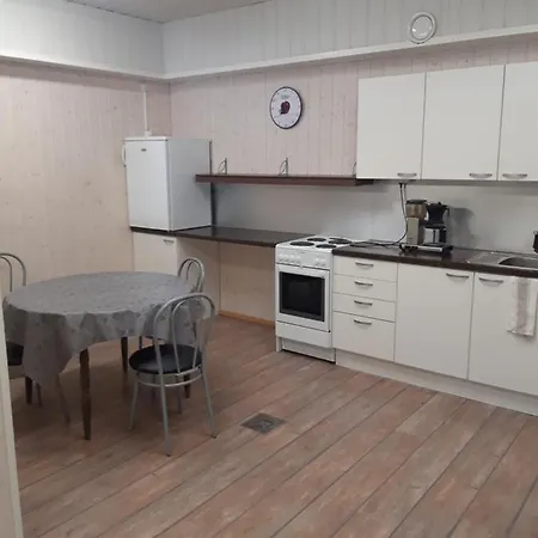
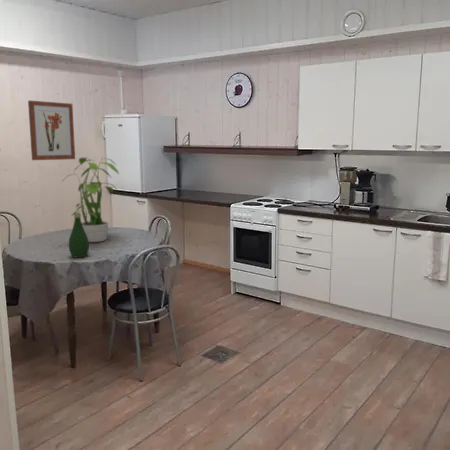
+ potted plant [61,155,120,243]
+ wall art [27,99,76,161]
+ bottle [68,212,90,259]
